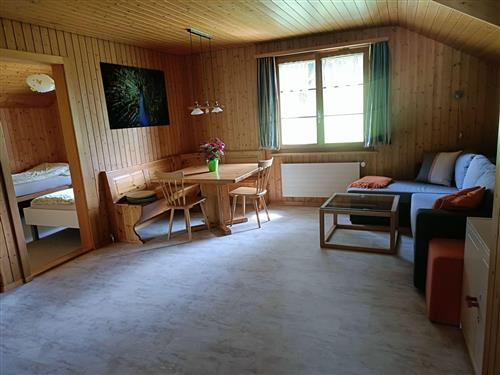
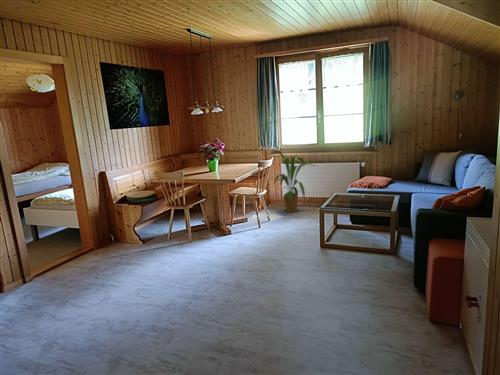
+ house plant [270,149,318,213]
